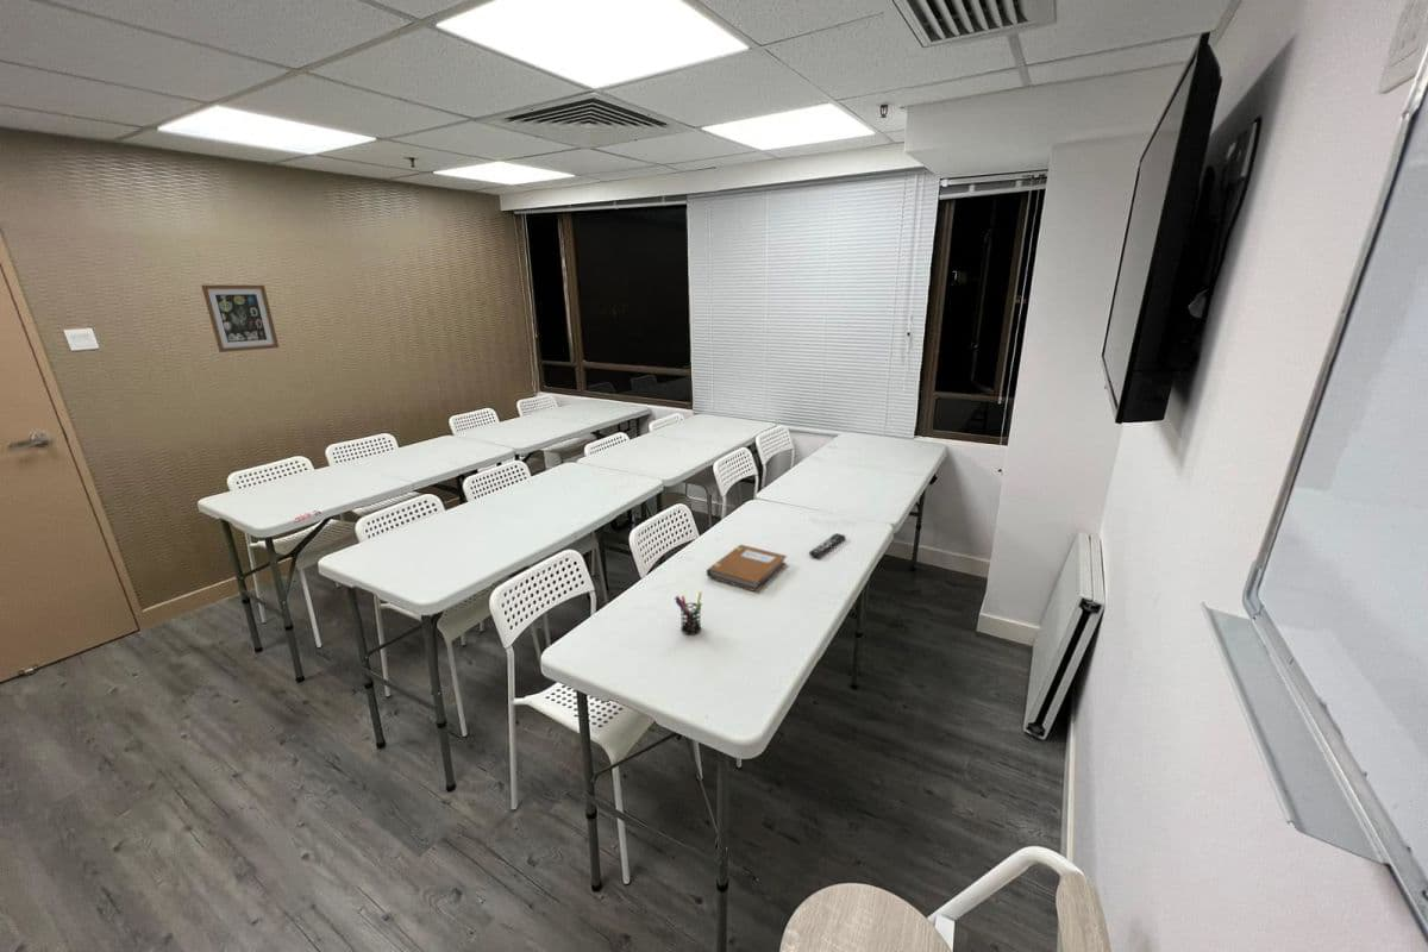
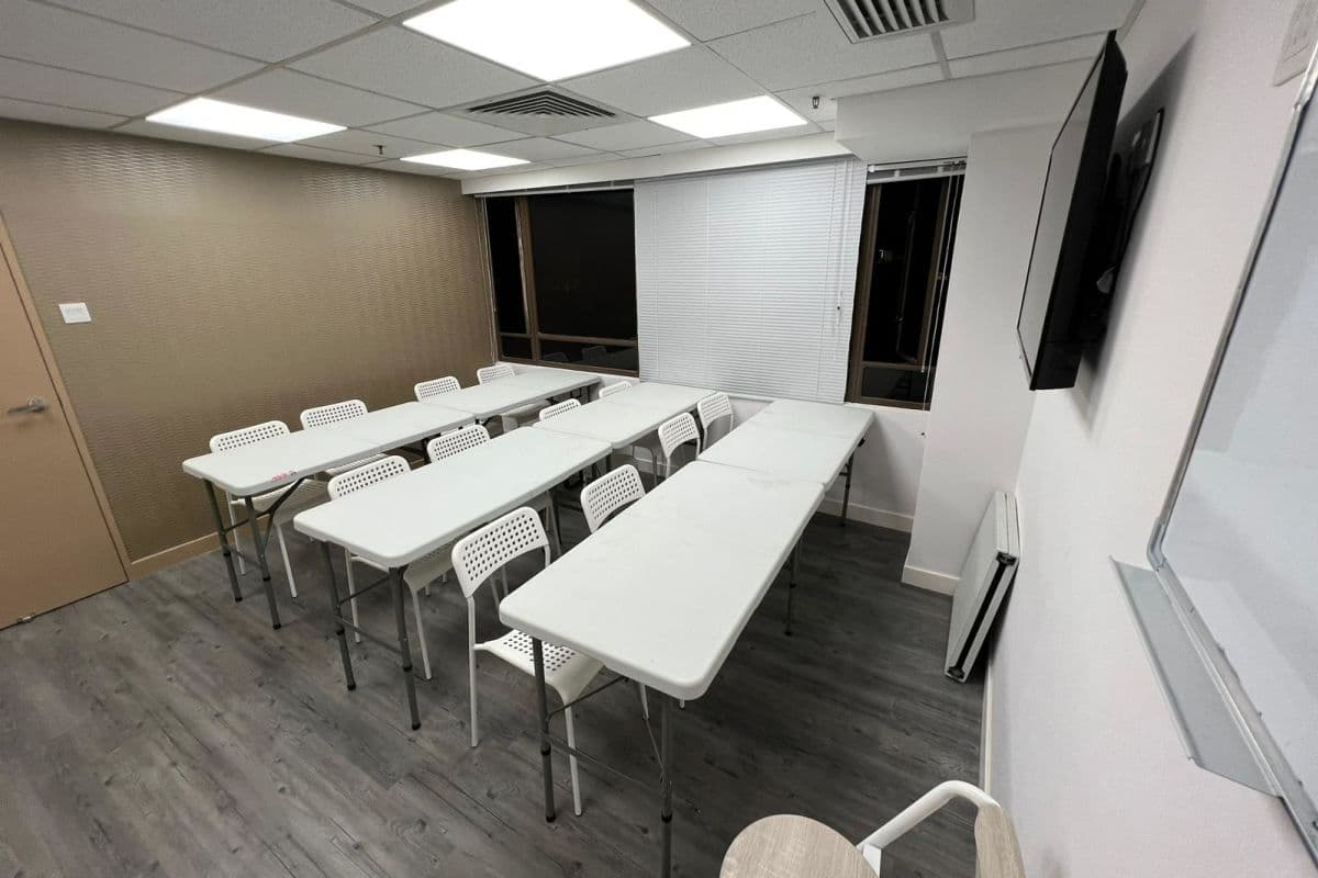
- pen holder [674,590,703,635]
- remote control [808,532,846,558]
- wall art [200,283,280,353]
- notebook [706,544,788,593]
